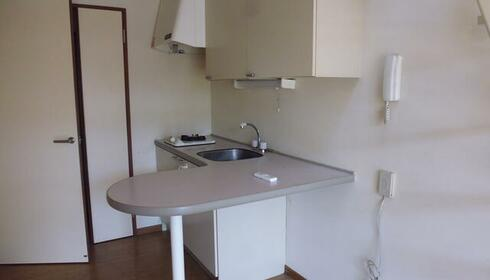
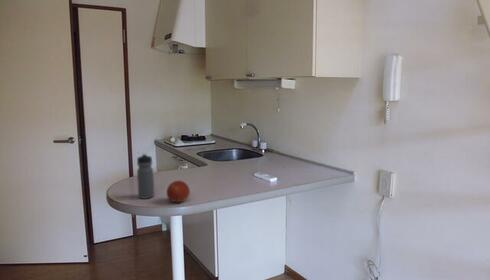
+ fruit [166,180,191,204]
+ water bottle [136,153,155,200]
